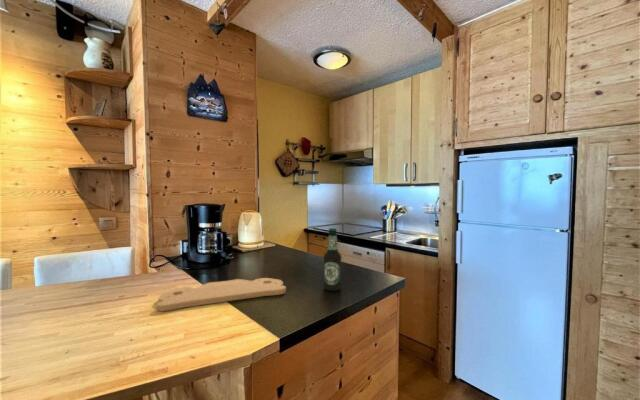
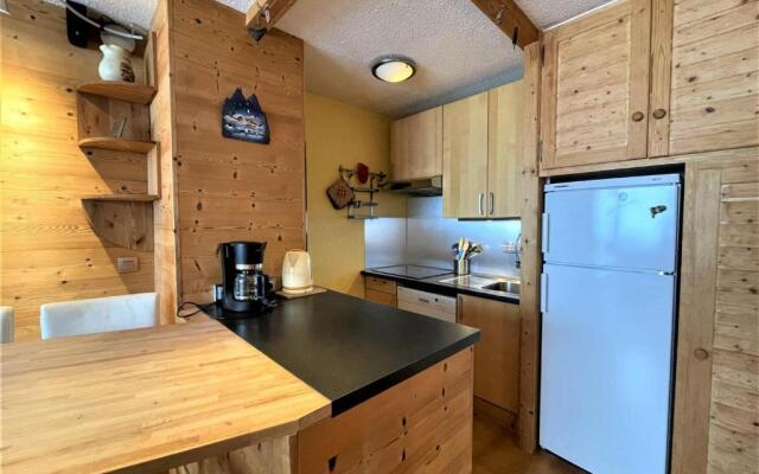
- cutting board [156,277,287,312]
- bottle [323,227,342,292]
